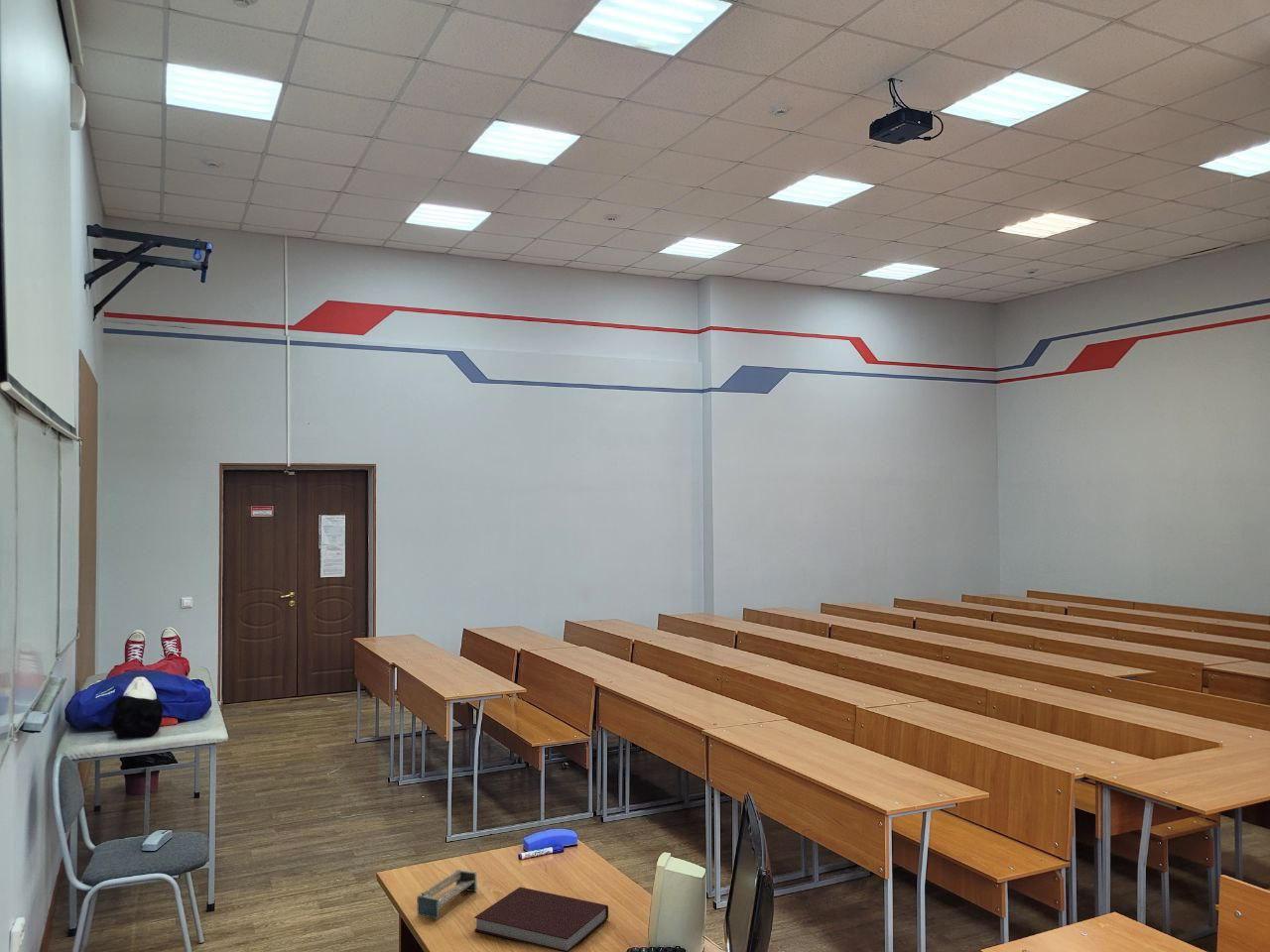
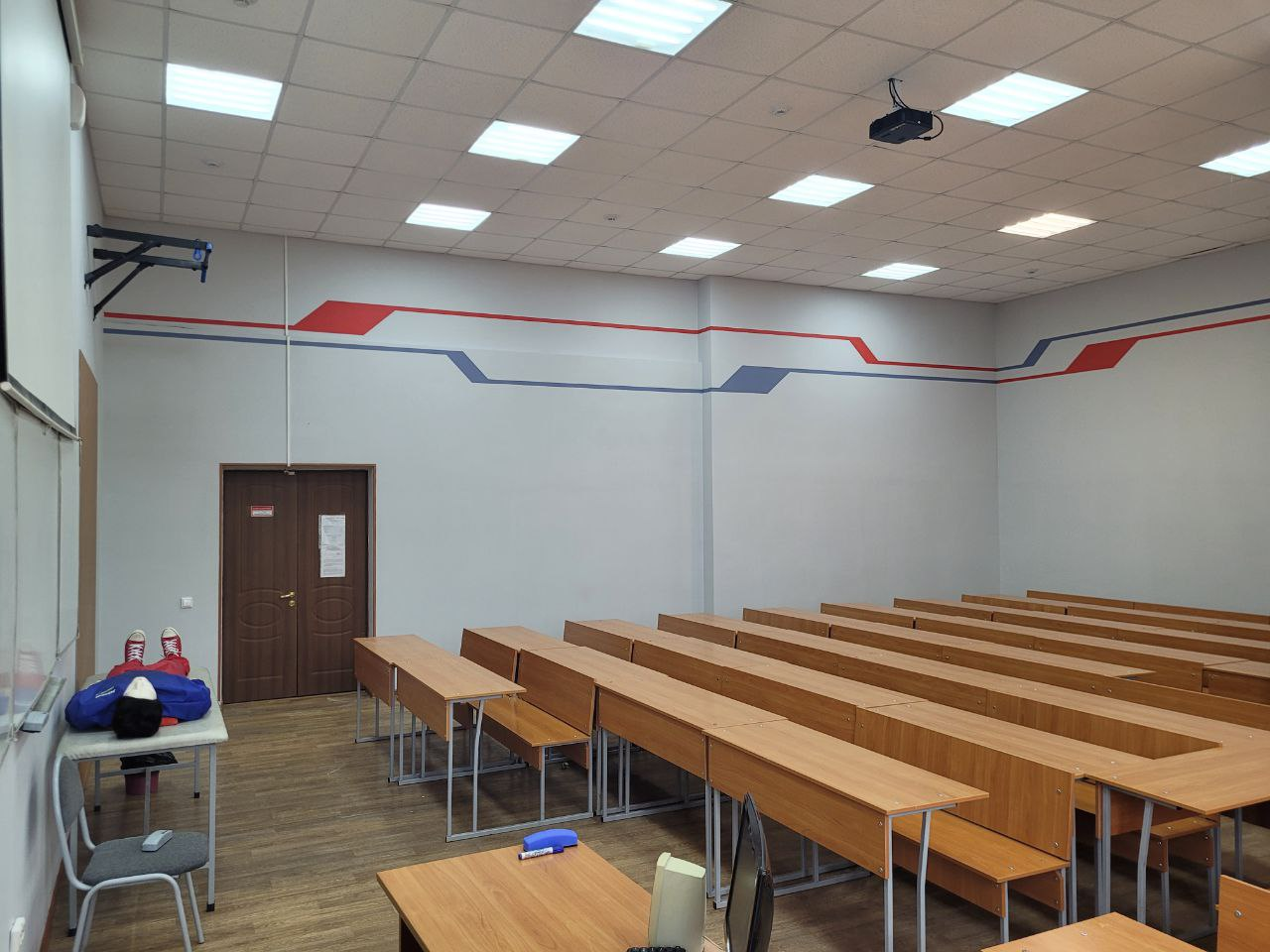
- shelf [416,868,478,919]
- notebook [473,887,609,952]
